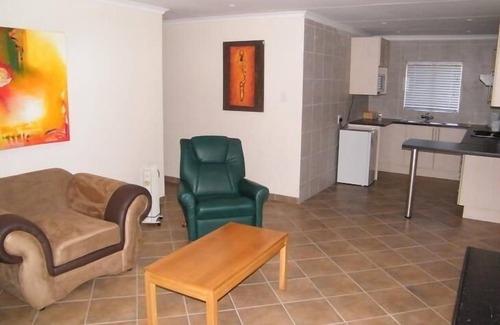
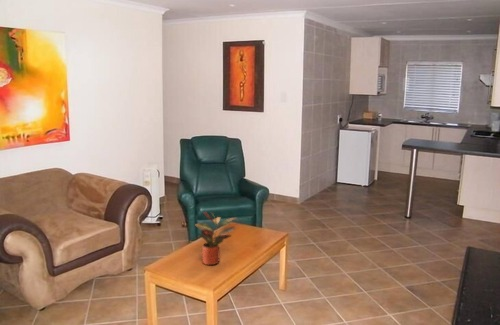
+ potted plant [195,211,238,266]
